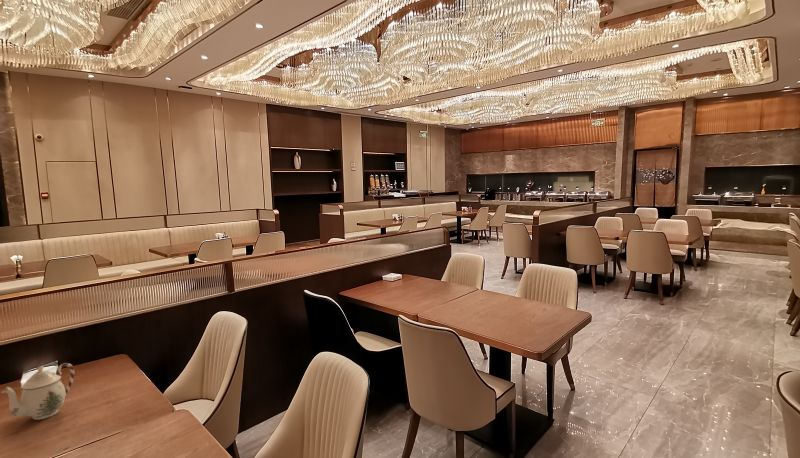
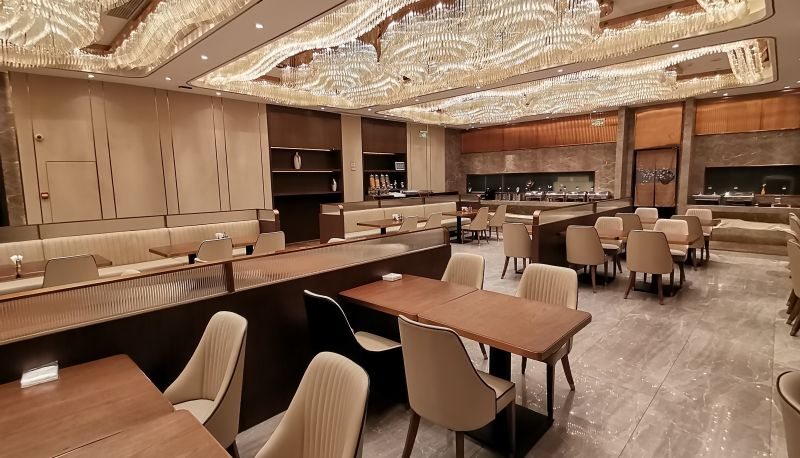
- teapot [1,362,75,421]
